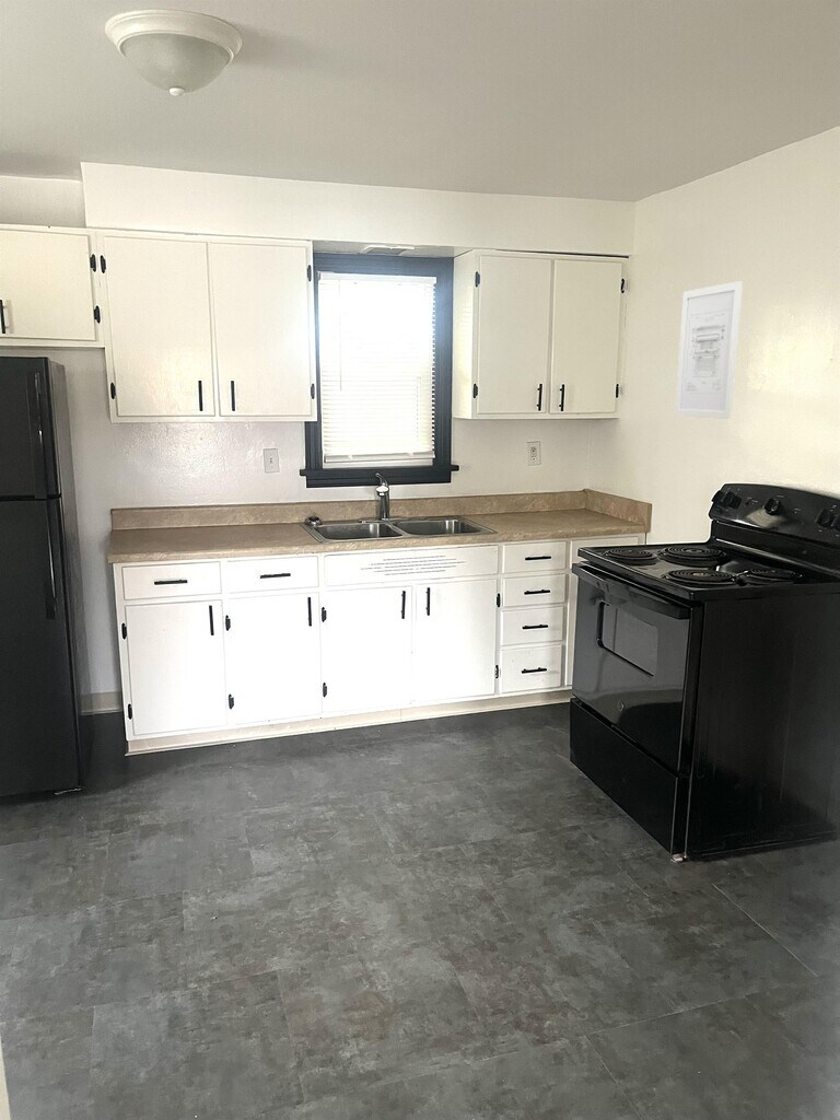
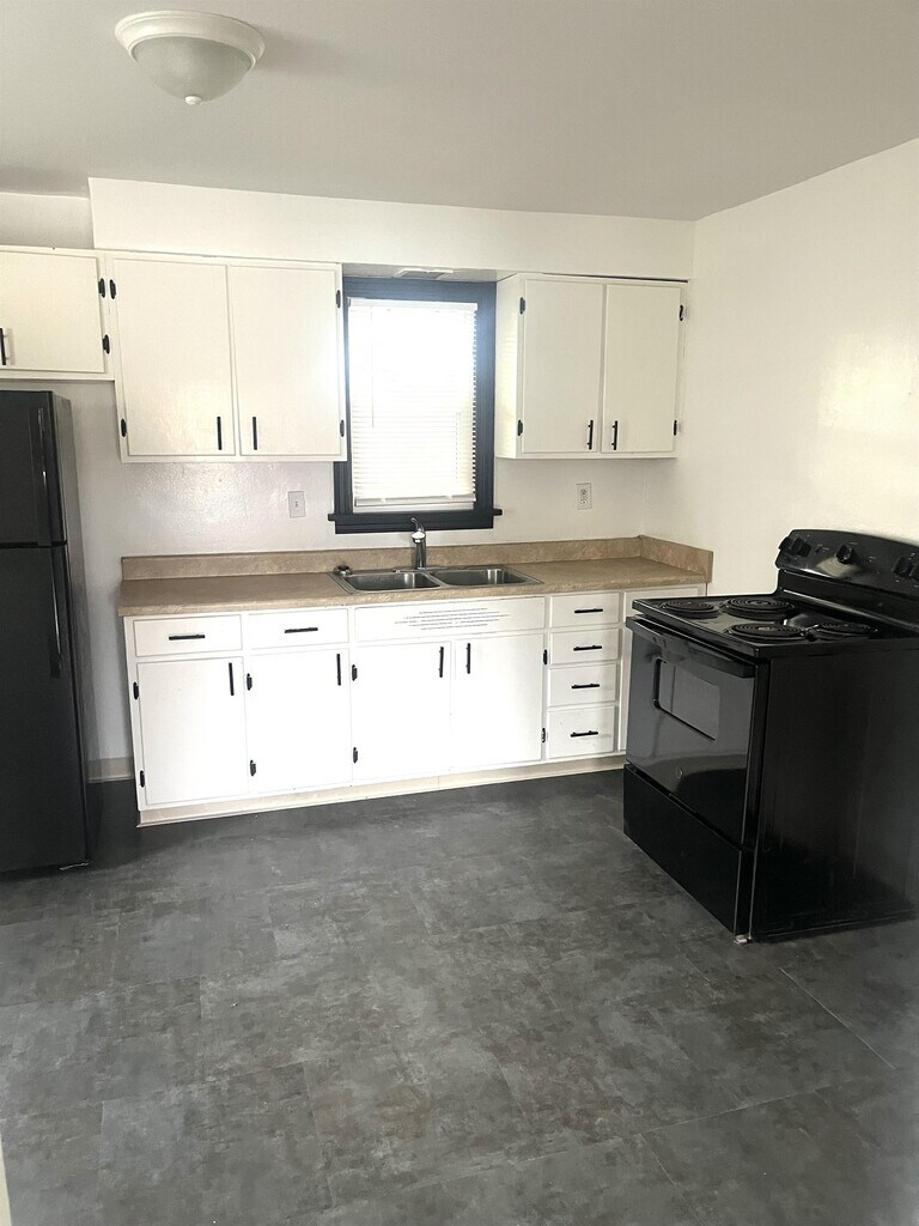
- wall art [674,280,744,420]
